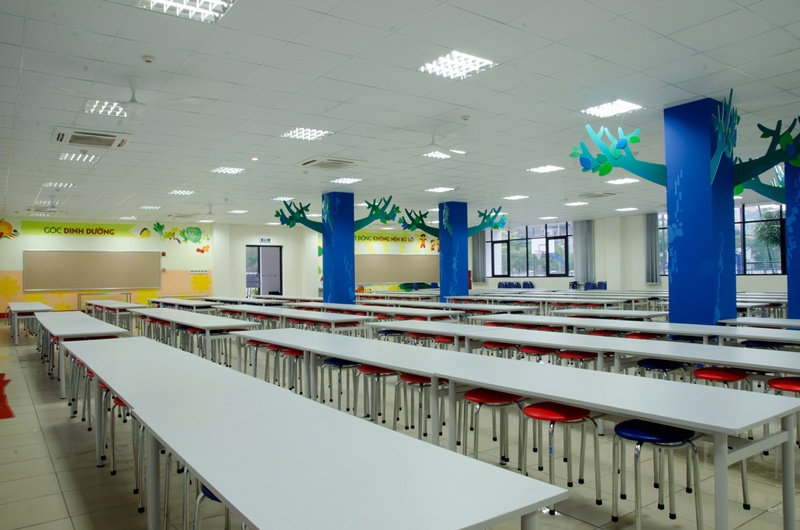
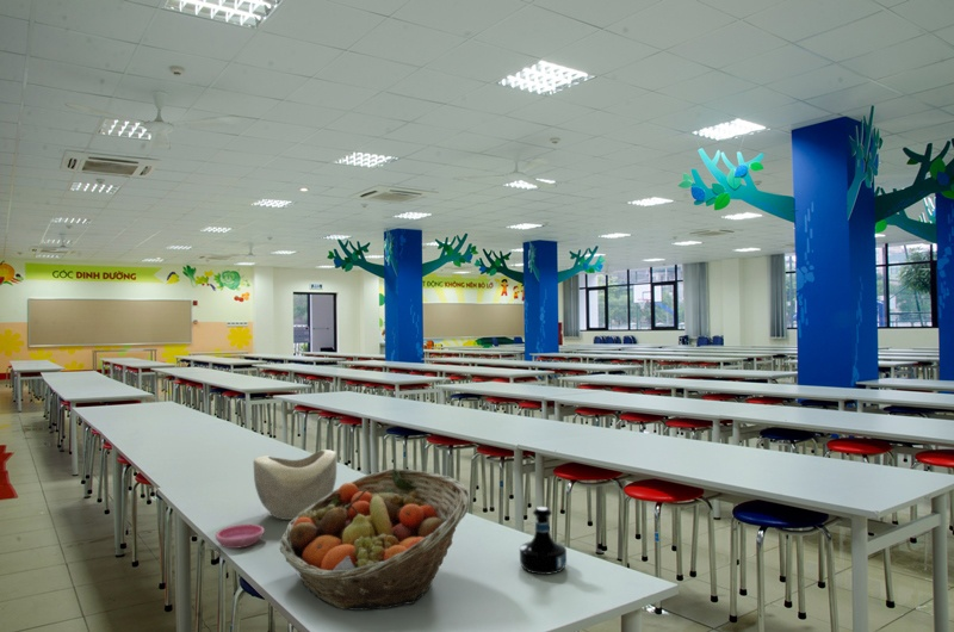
+ tequila bottle [519,506,568,576]
+ fruit basket [279,467,472,612]
+ decorative bowl [253,448,337,521]
+ saucer [215,523,266,550]
